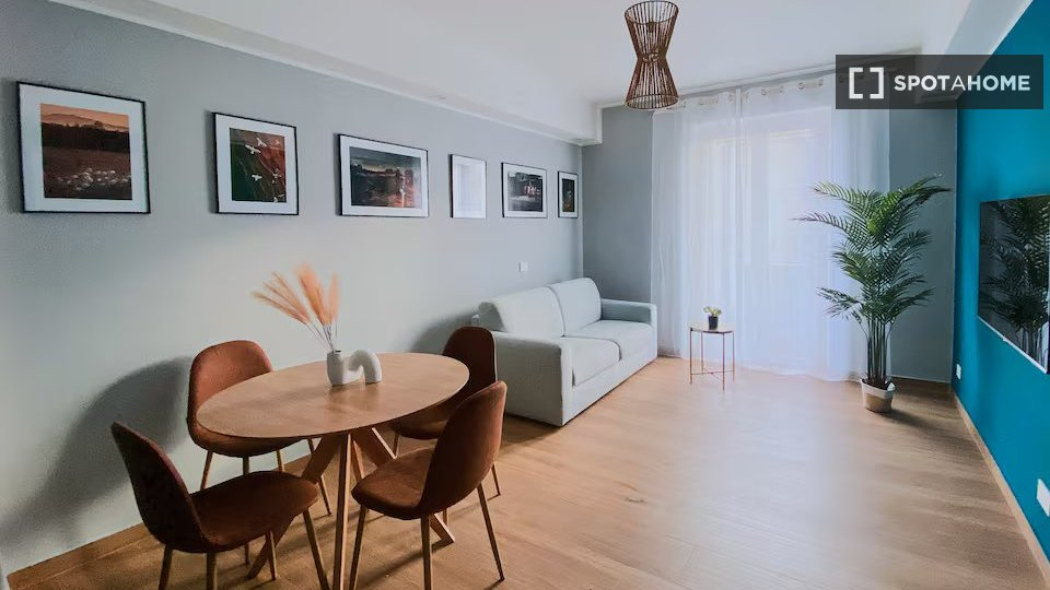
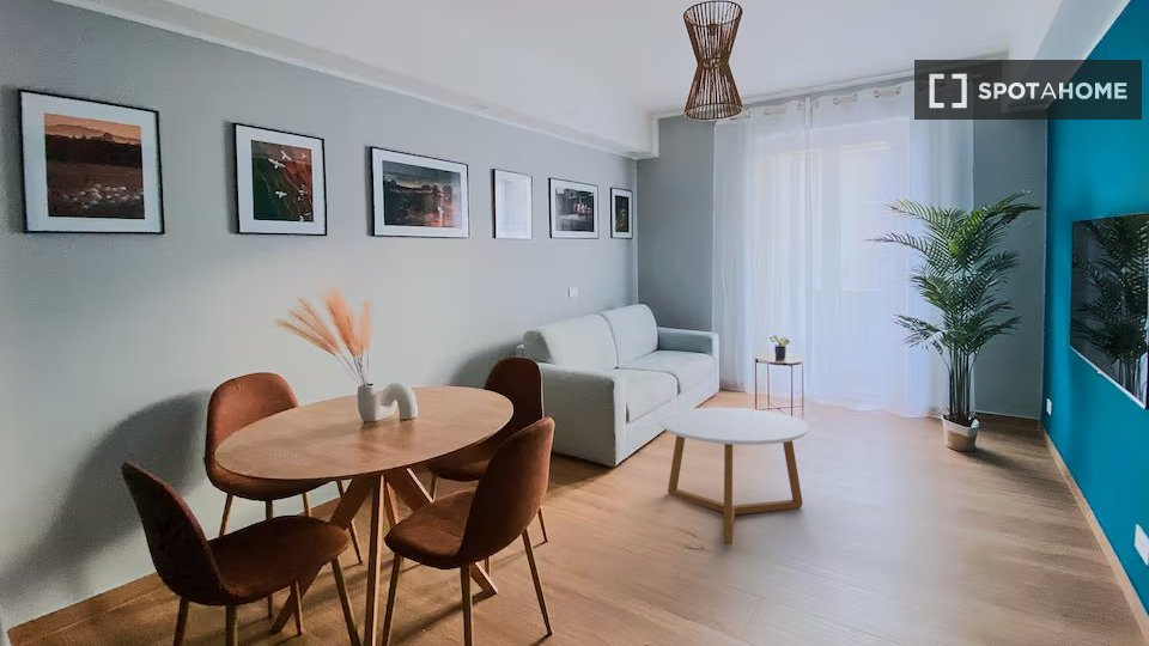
+ coffee table [658,407,810,547]
